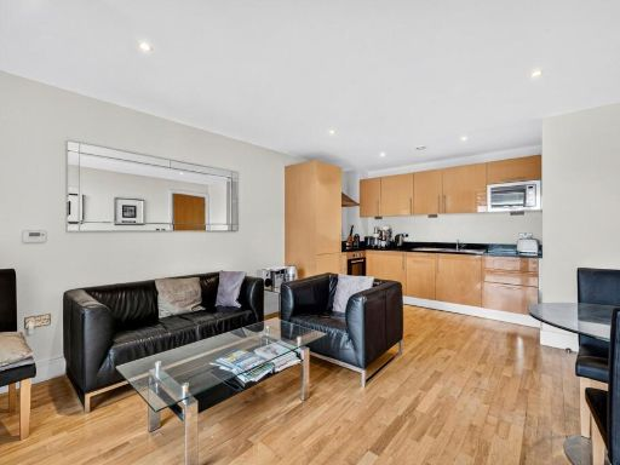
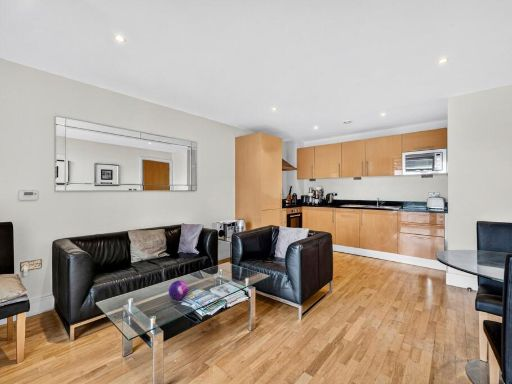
+ decorative orb [168,279,189,301]
